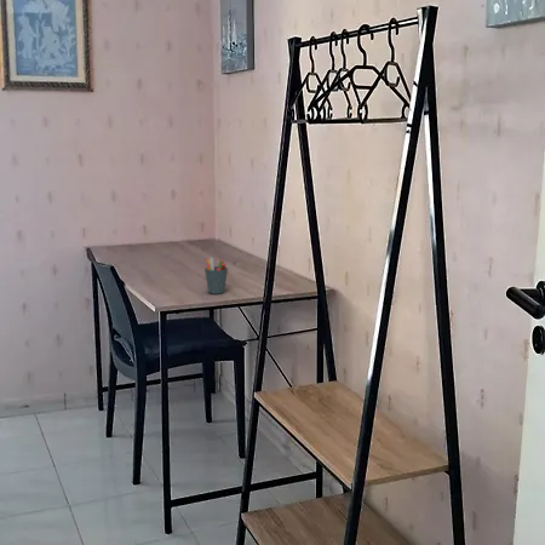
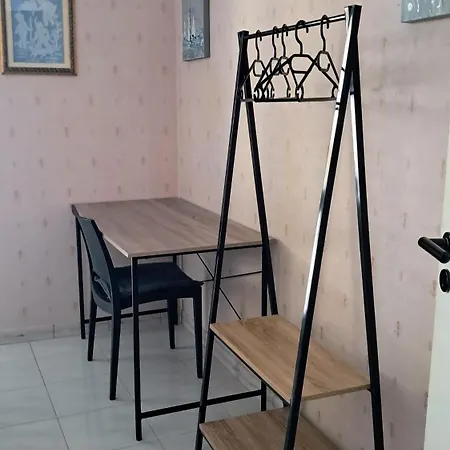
- pen holder [203,257,229,296]
